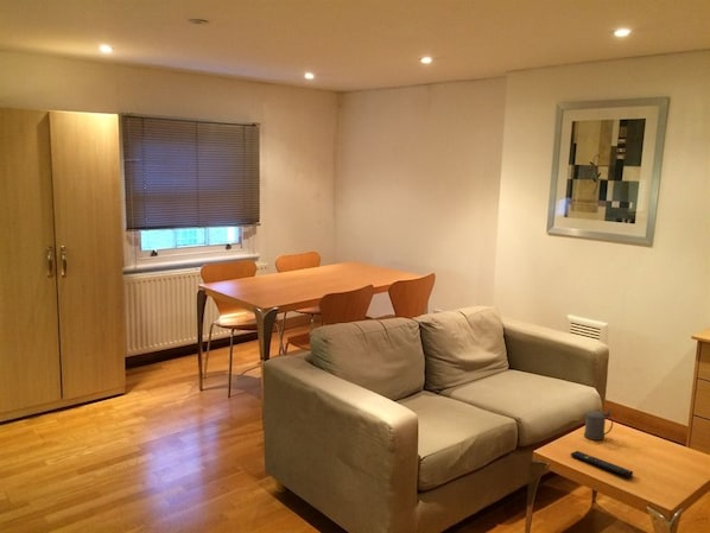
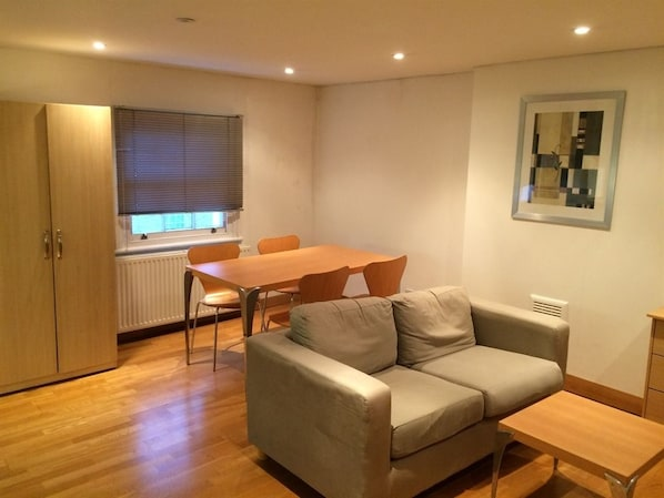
- beer stein [583,407,614,442]
- remote control [570,450,634,478]
